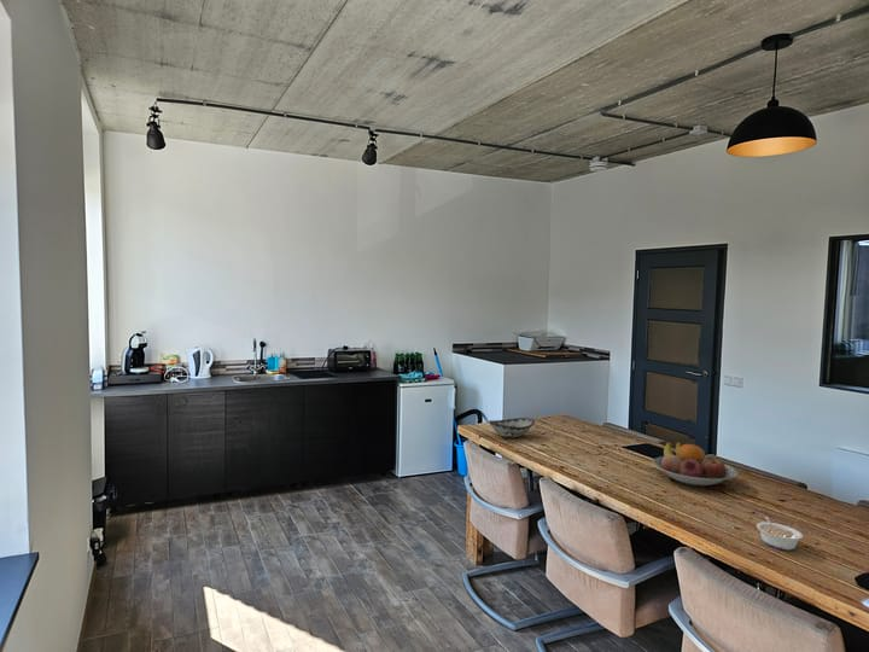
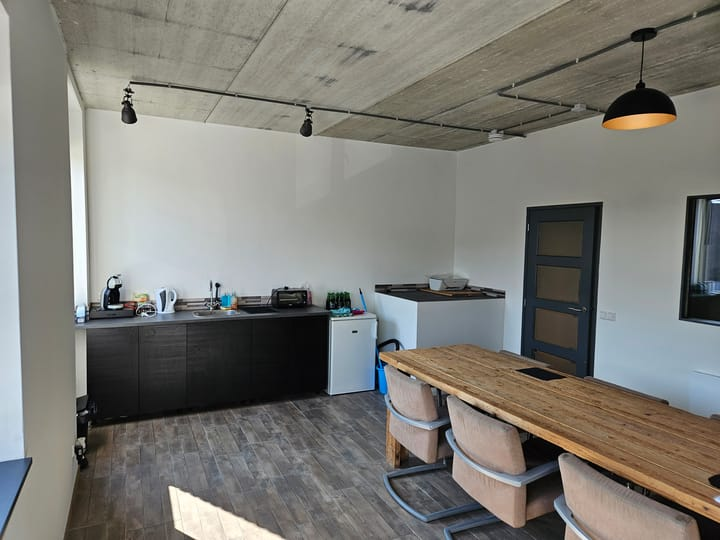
- fruit bowl [652,441,739,487]
- legume [756,516,804,551]
- decorative bowl [488,417,536,438]
